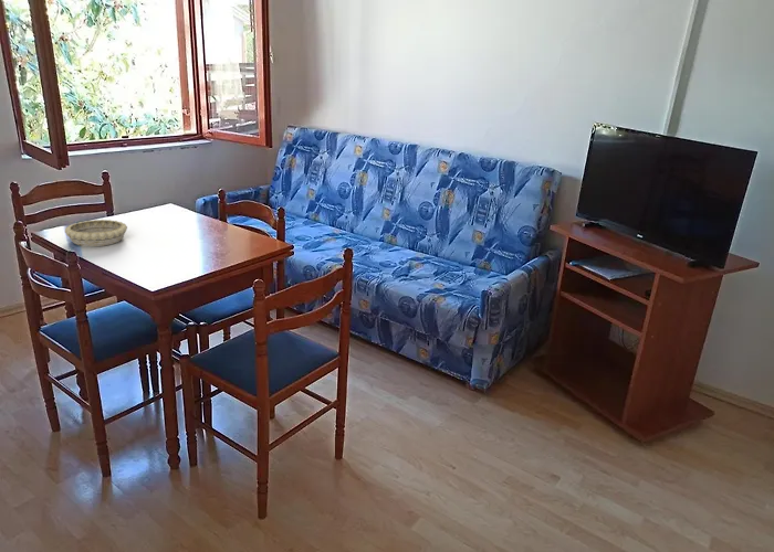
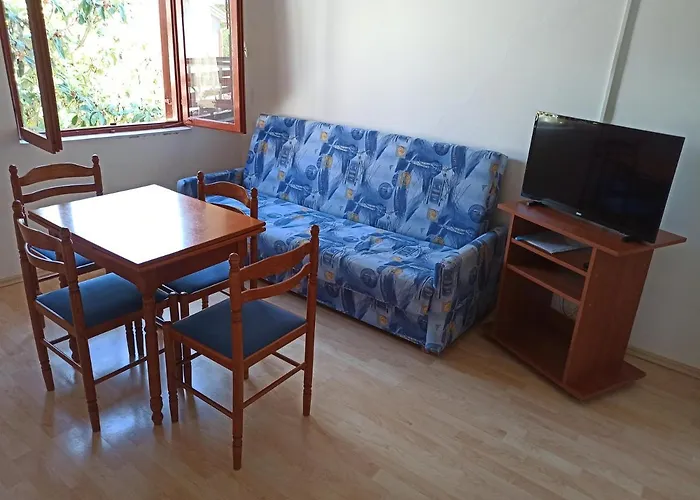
- decorative bowl [64,219,128,247]
